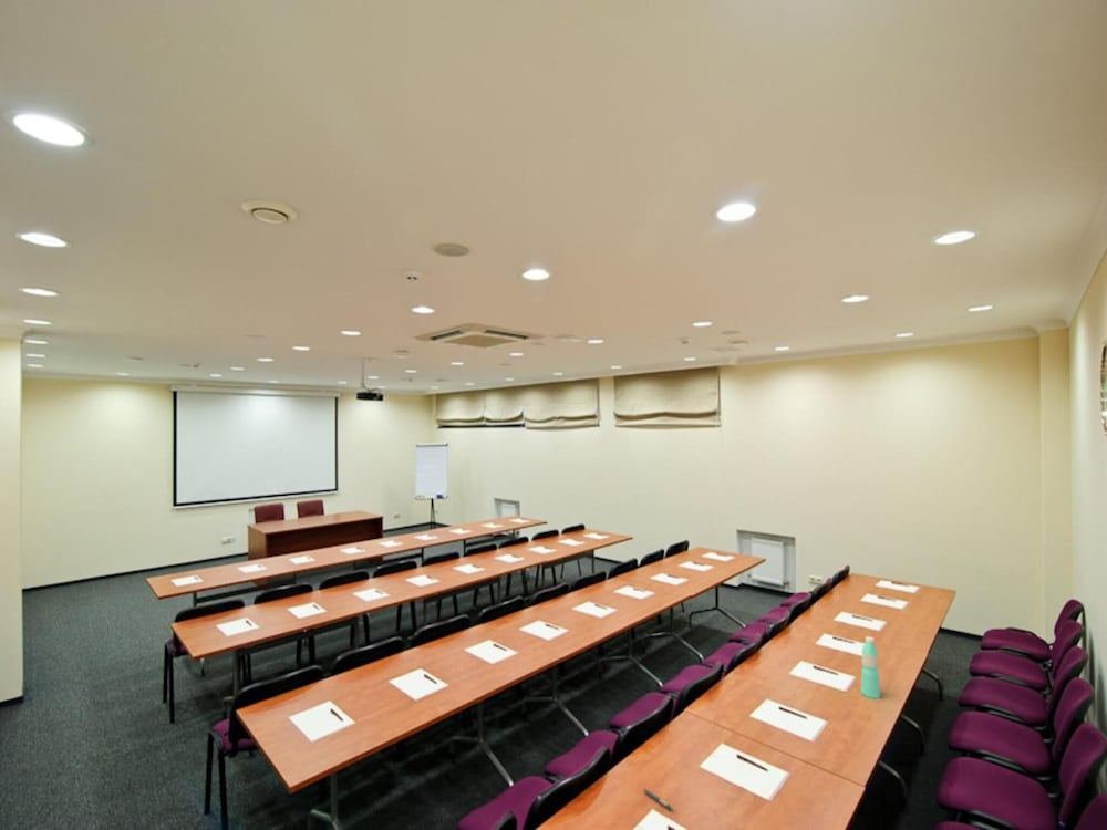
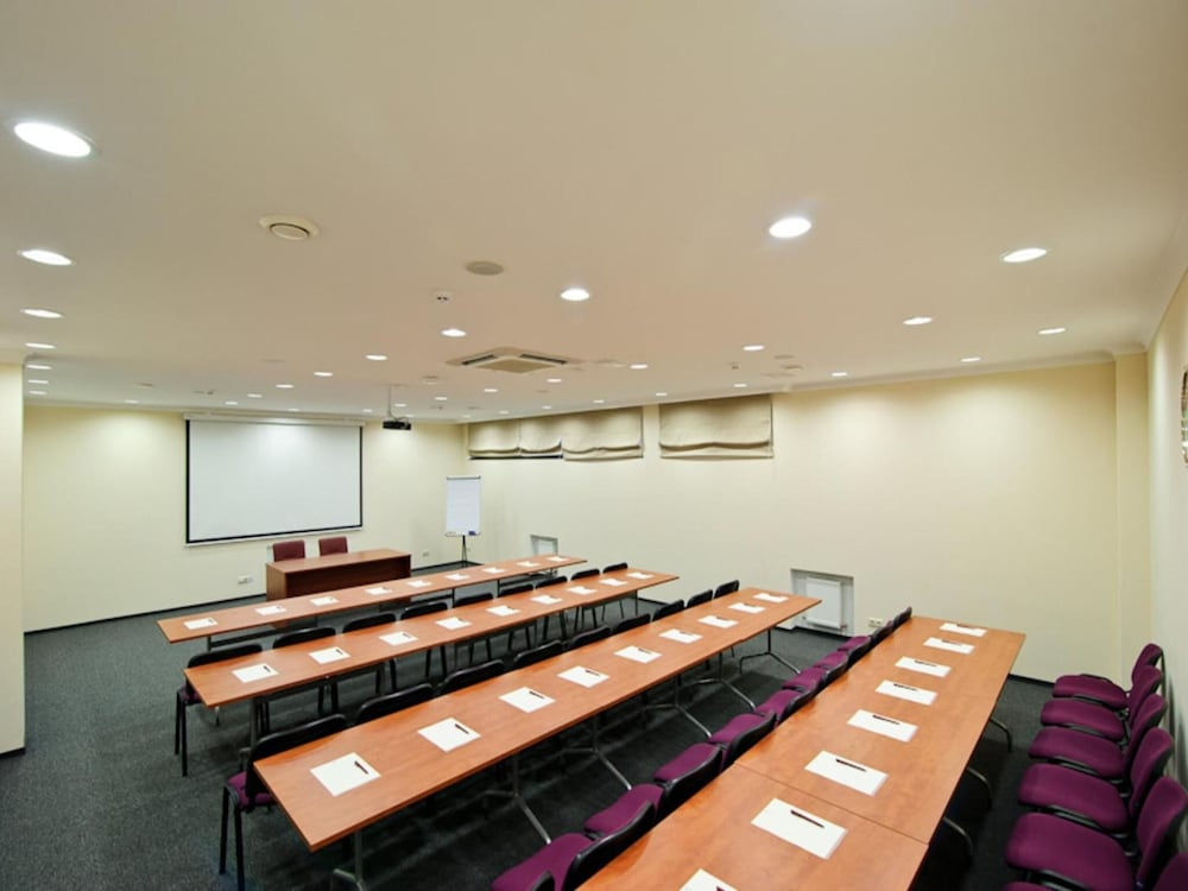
- pen [642,788,674,810]
- water bottle [860,635,881,699]
